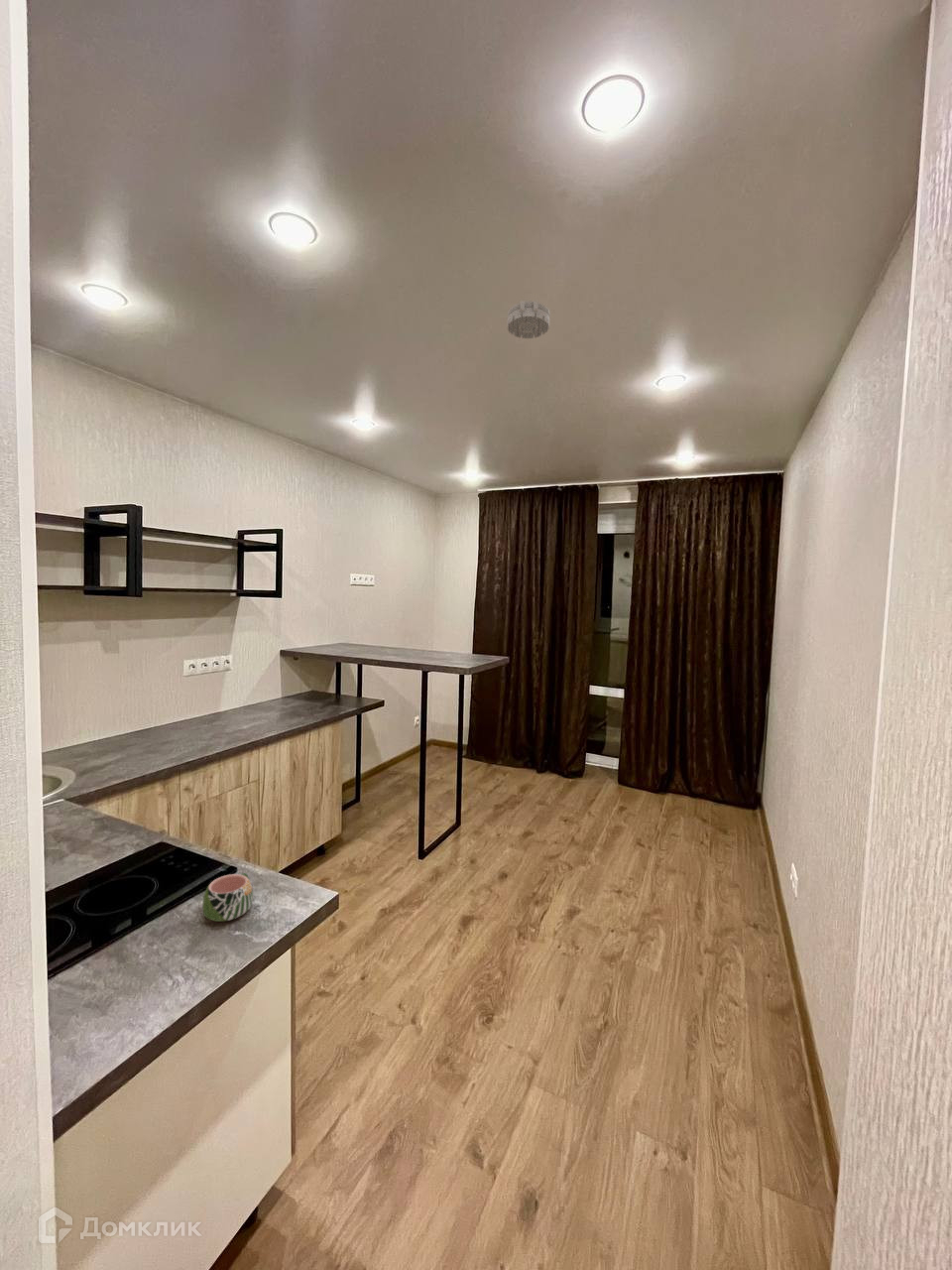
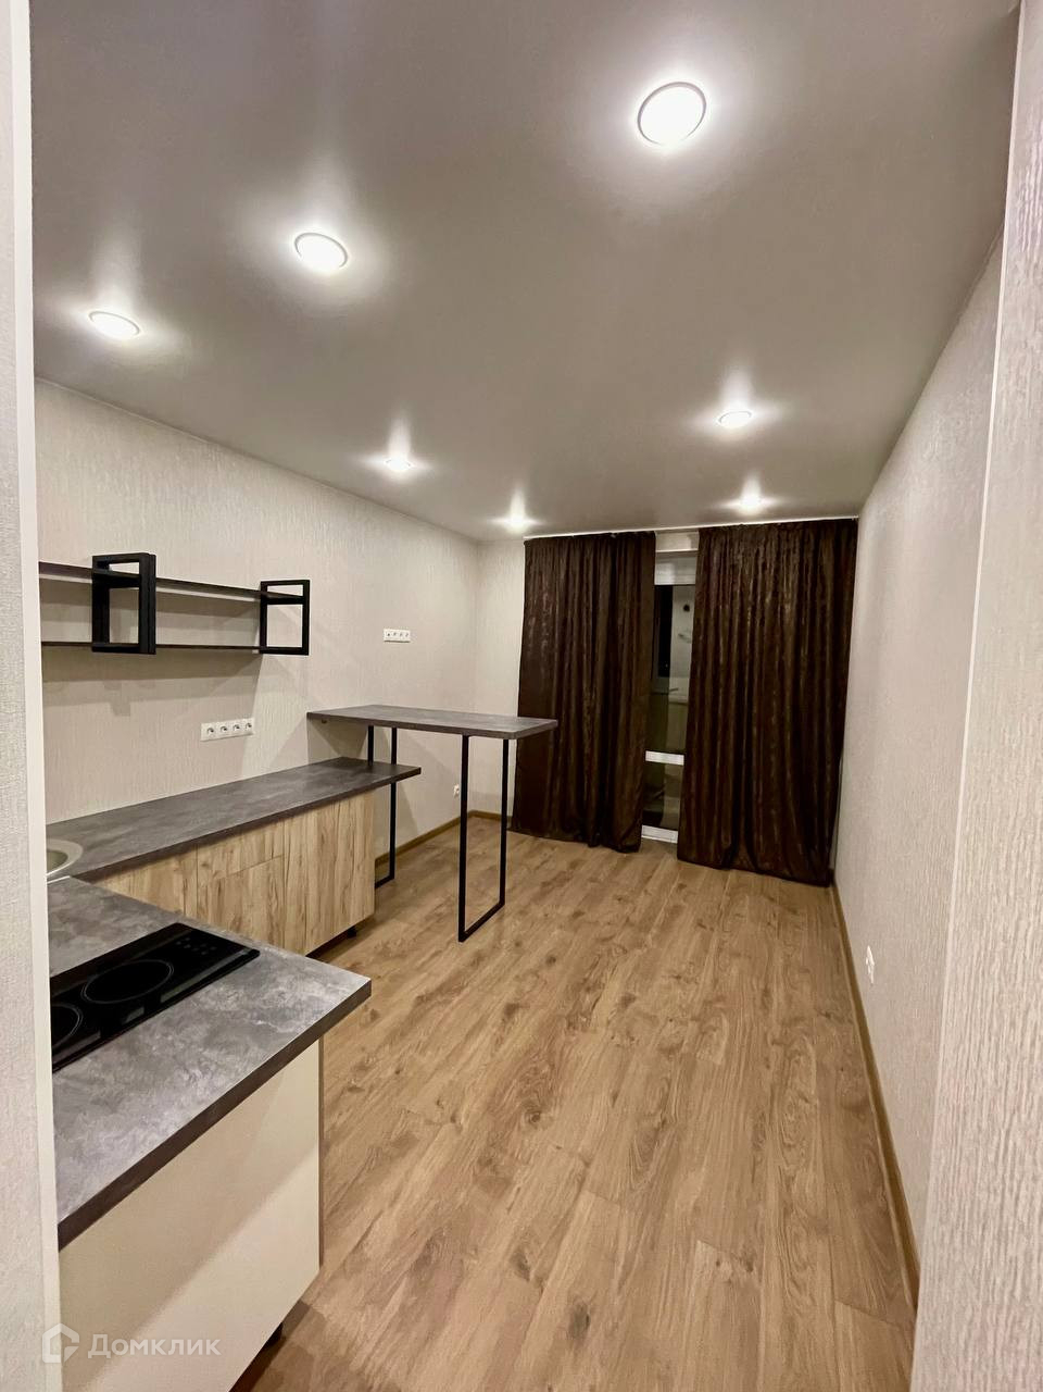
- mug [201,872,254,923]
- smoke detector [507,300,550,339]
